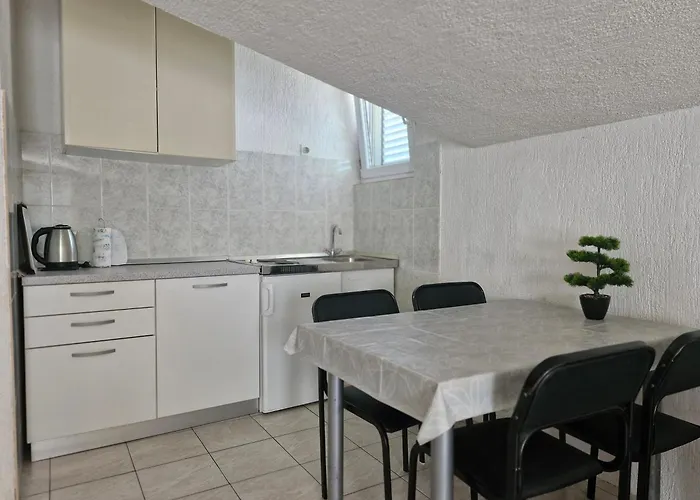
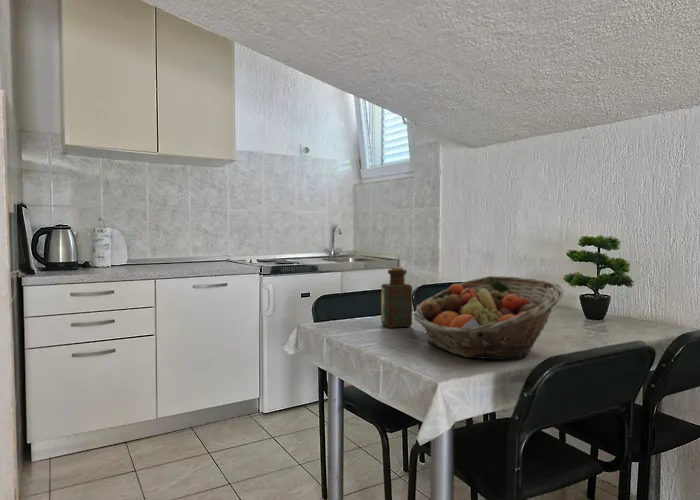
+ fruit basket [413,275,564,361]
+ bottle [380,266,413,329]
